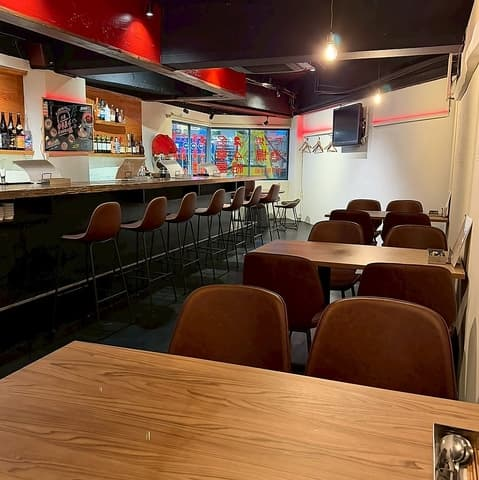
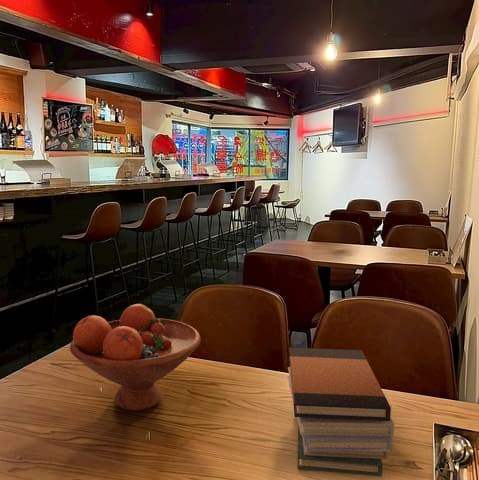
+ book stack [287,347,395,477]
+ fruit bowl [69,303,202,411]
